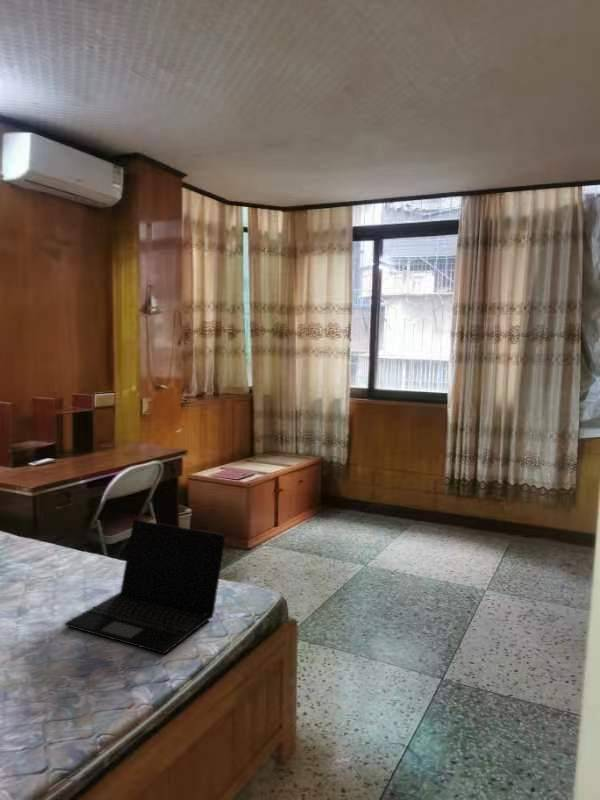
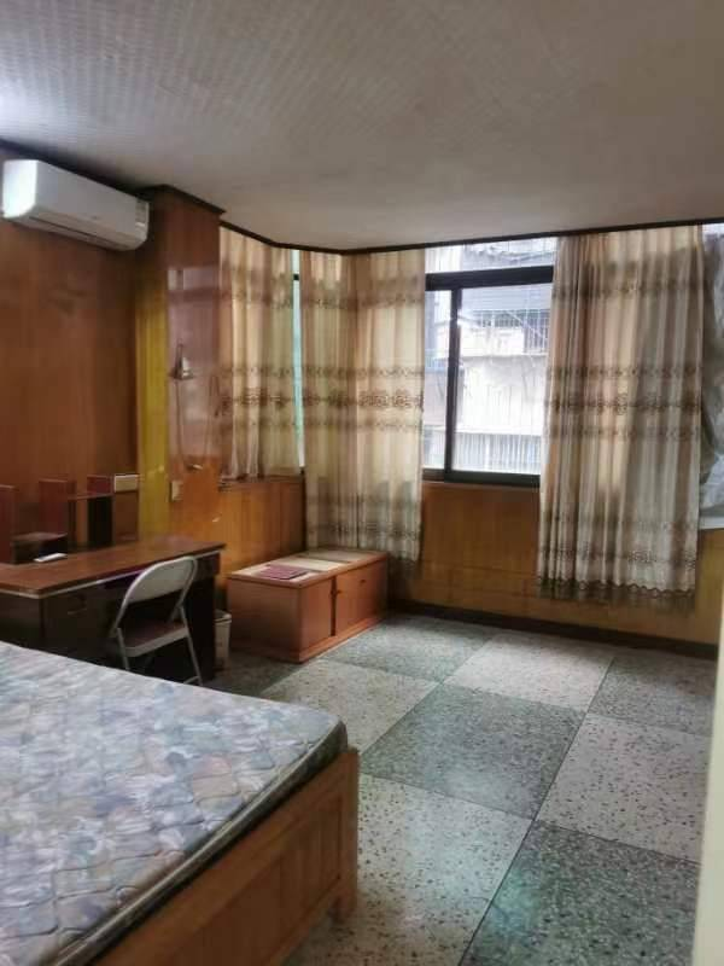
- laptop [64,518,227,655]
